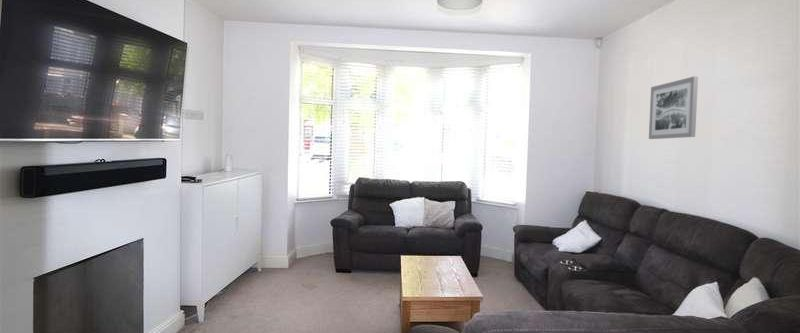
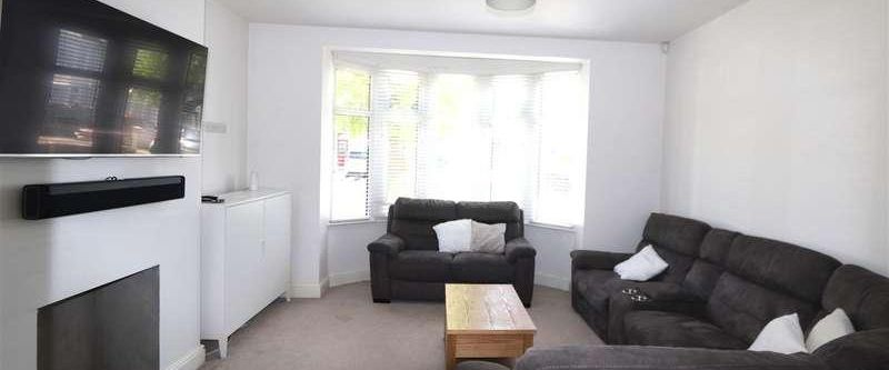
- wall art [648,75,699,140]
